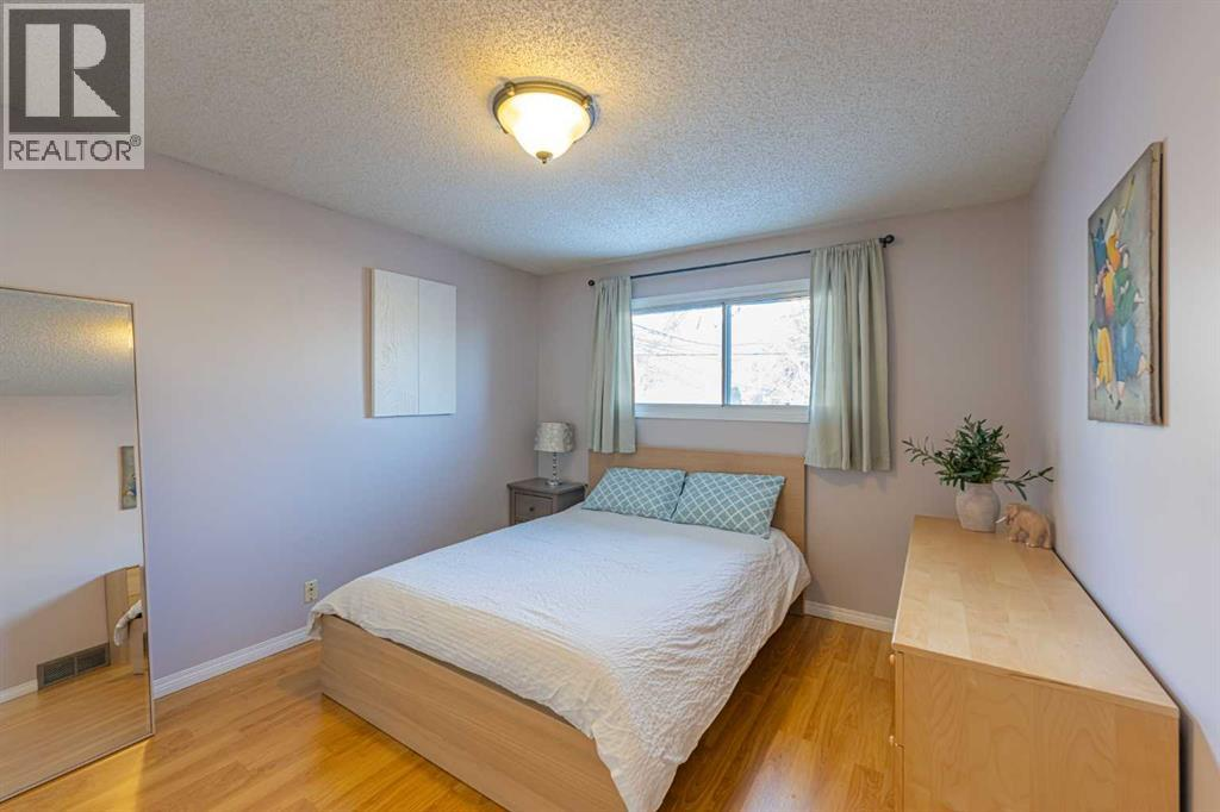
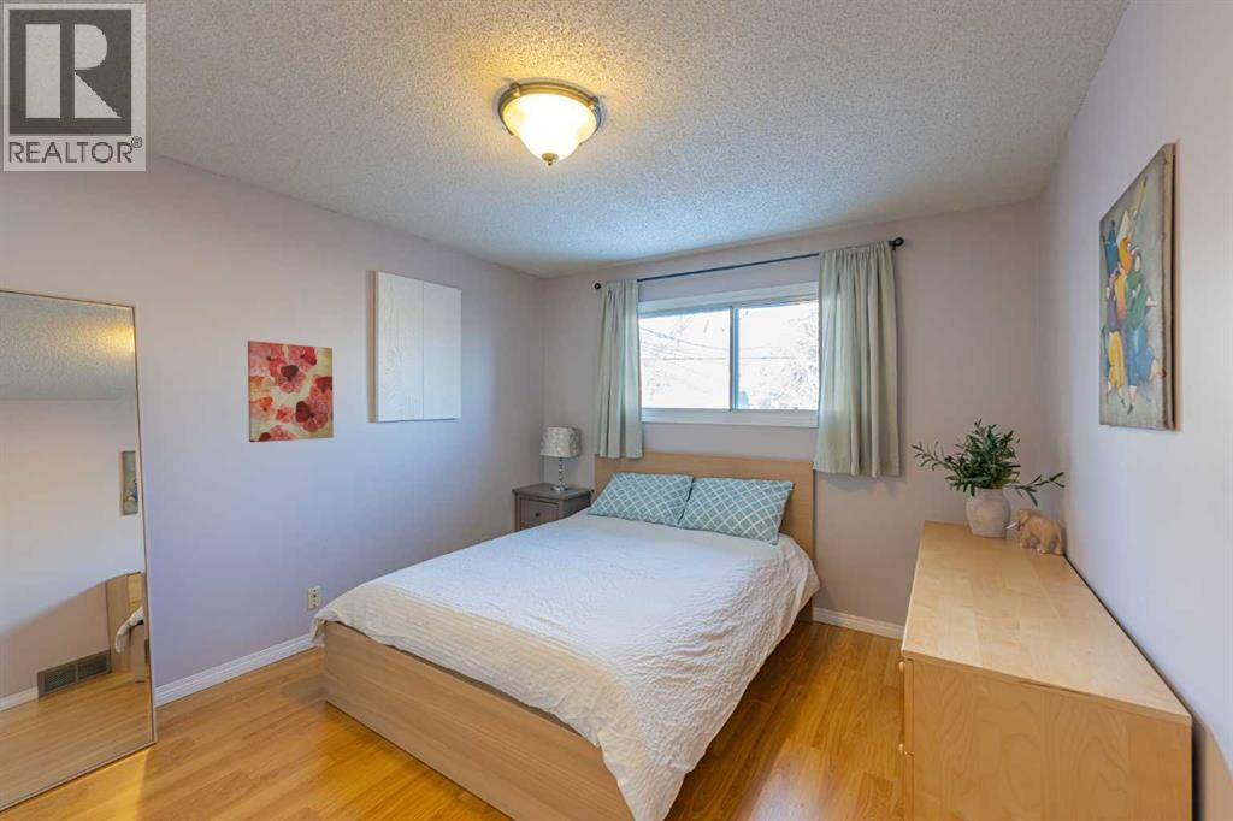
+ wall art [247,339,335,443]
